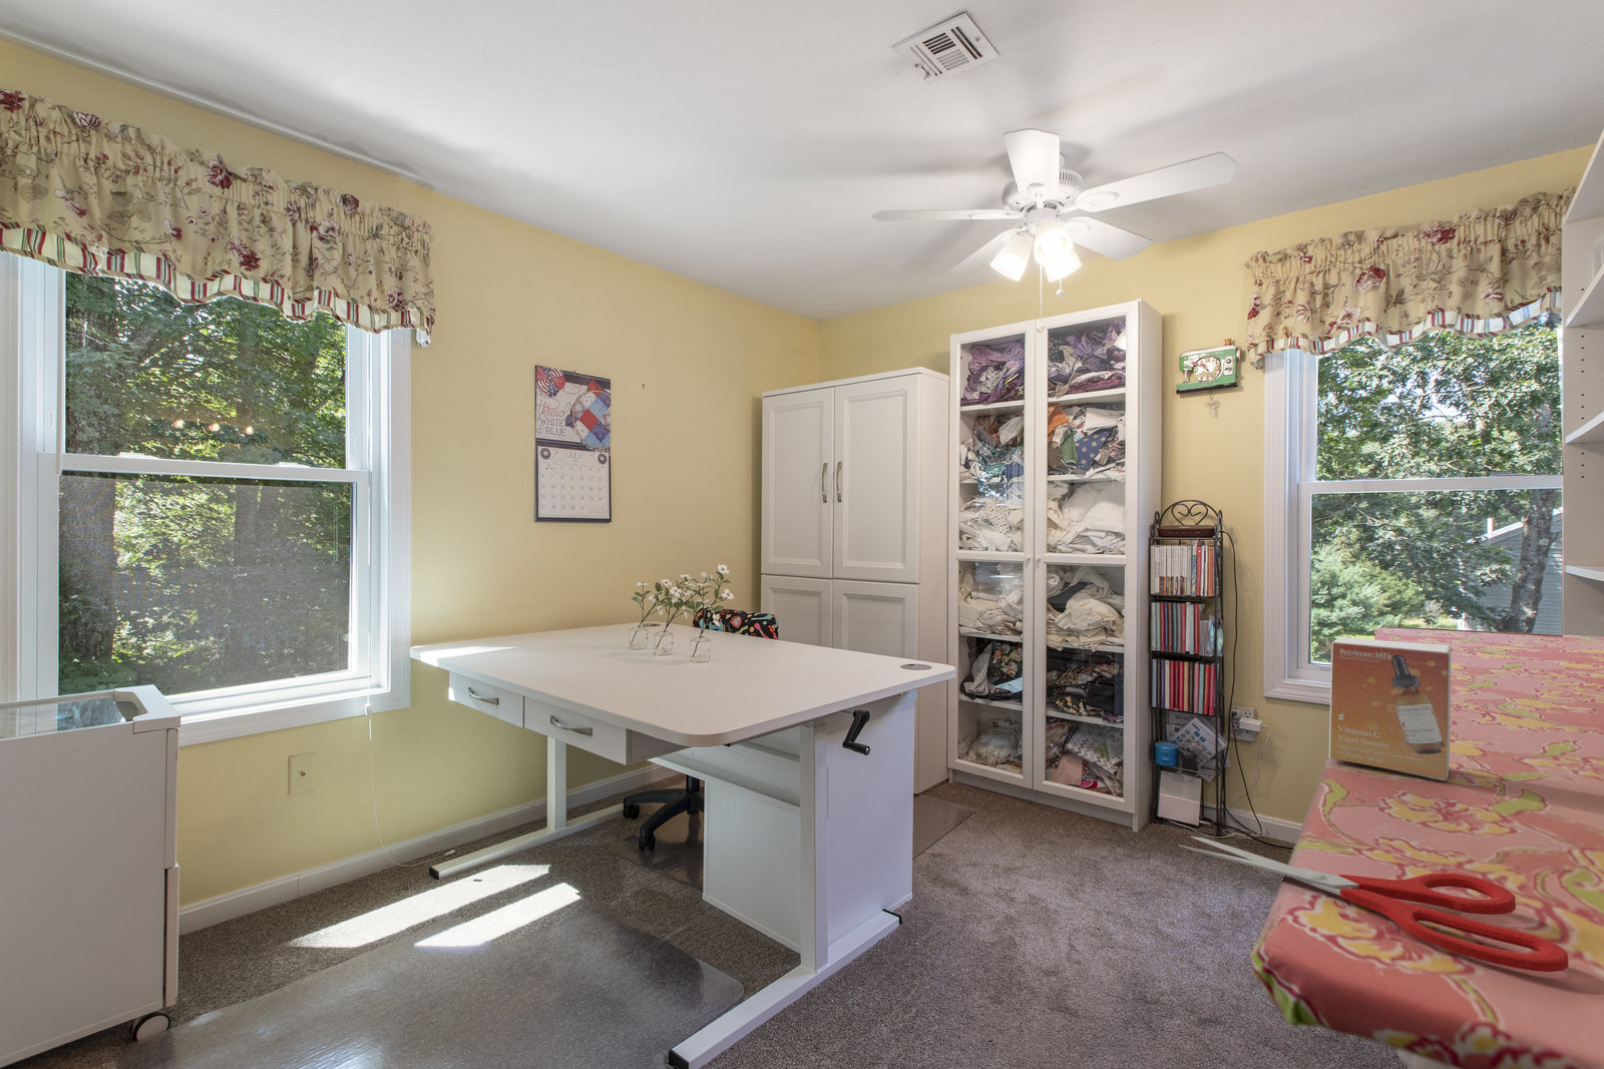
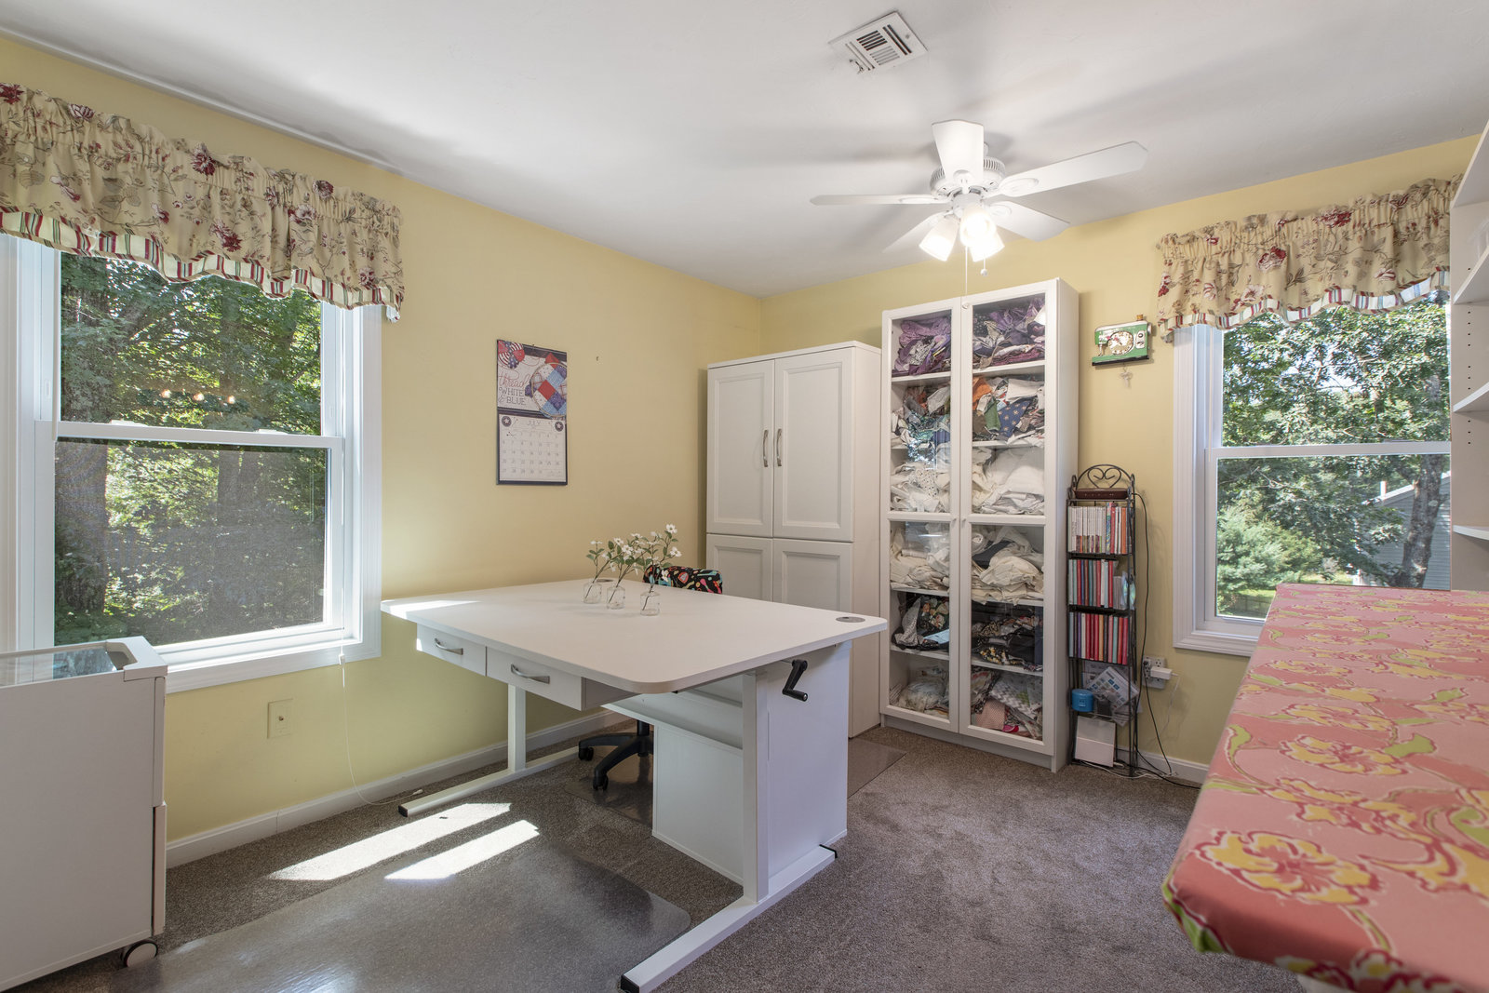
- small box [1328,635,1452,781]
- scissors [1179,835,1569,972]
